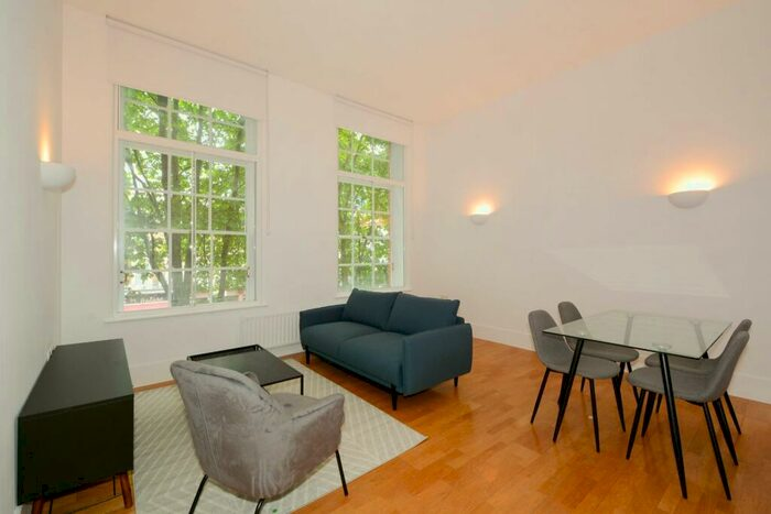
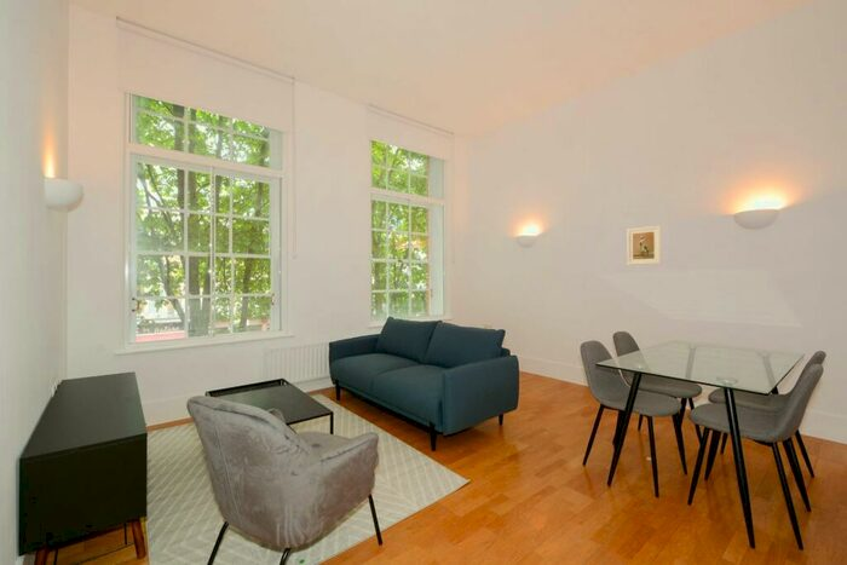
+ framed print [626,225,662,266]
